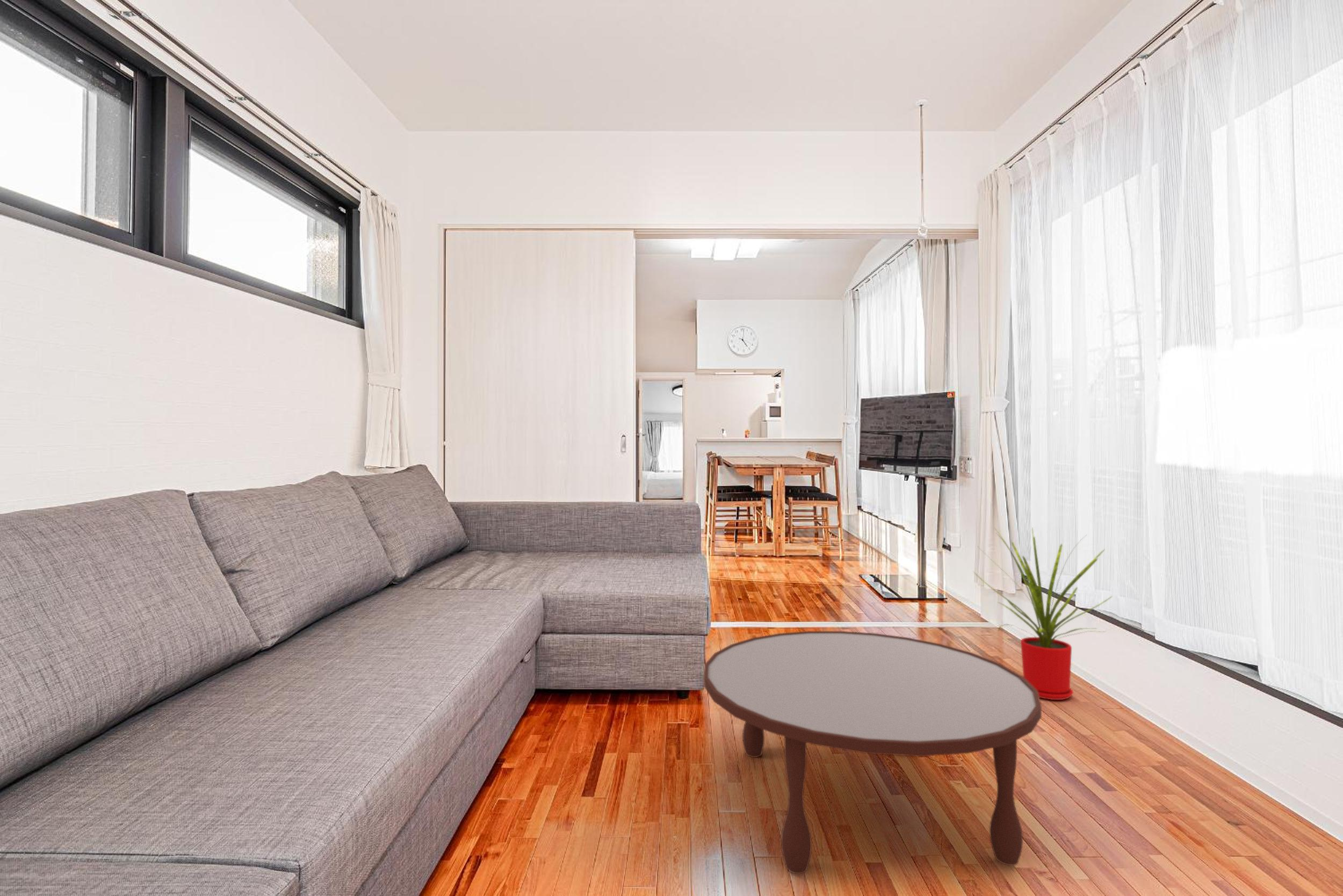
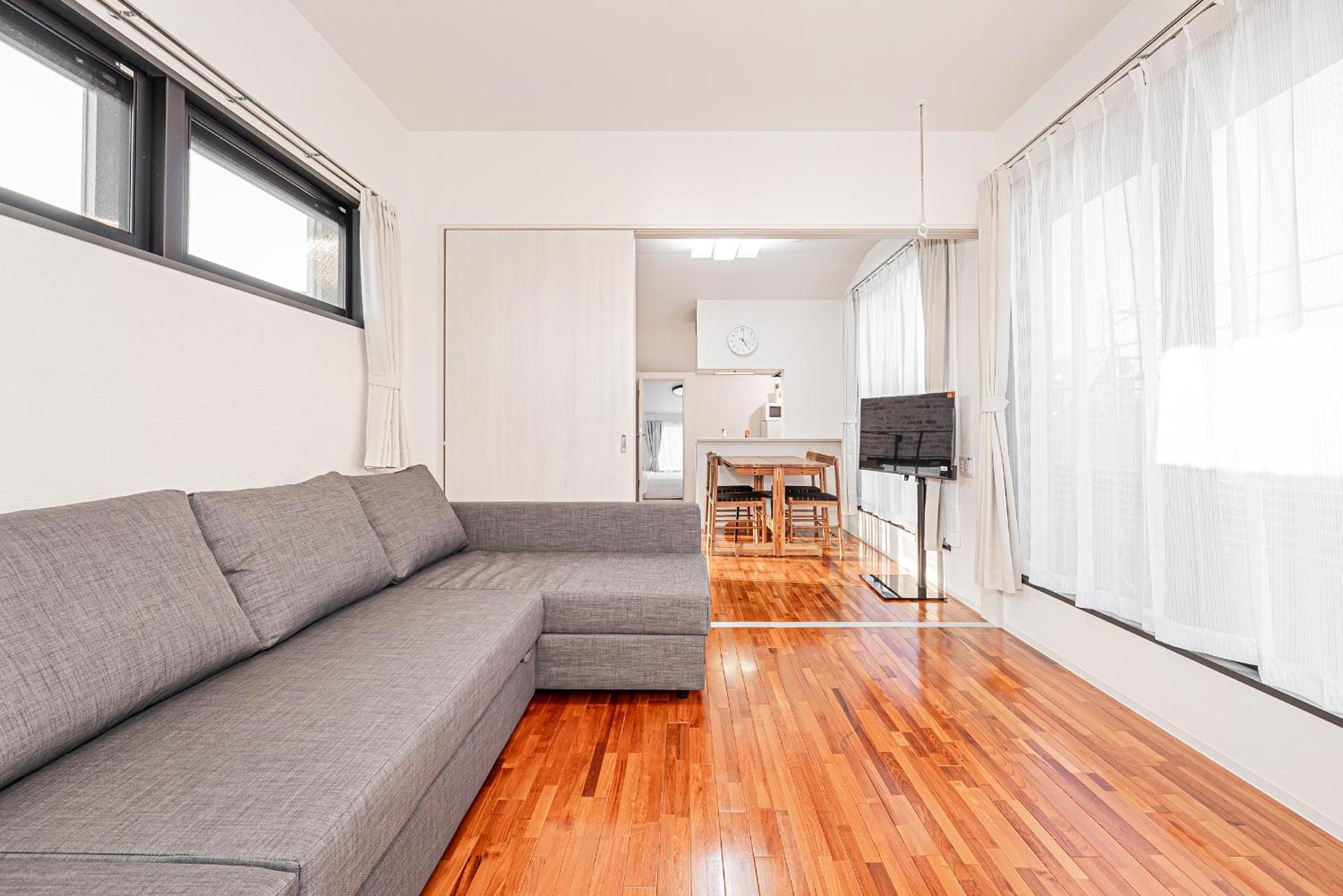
- coffee table [703,631,1042,875]
- house plant [972,528,1114,700]
